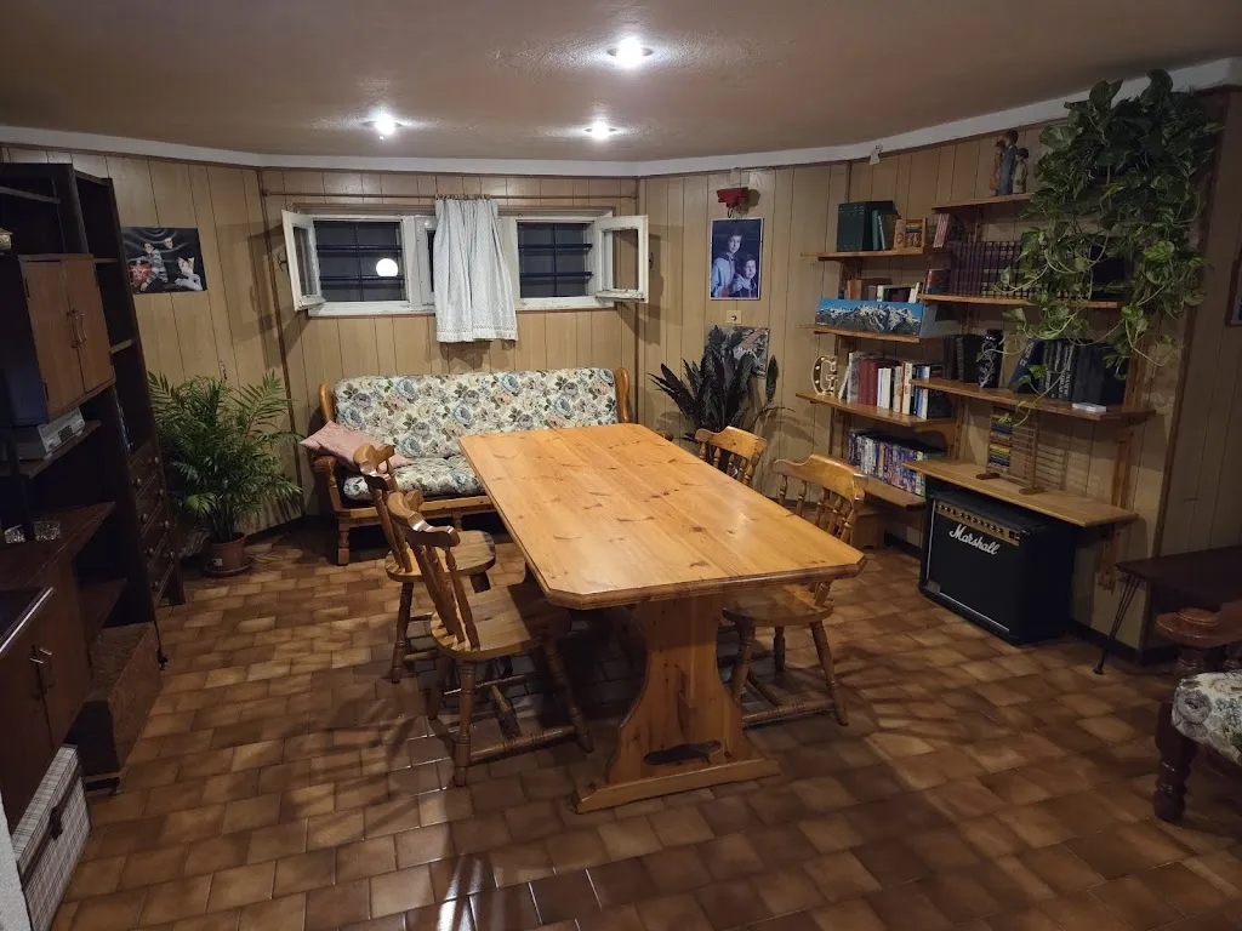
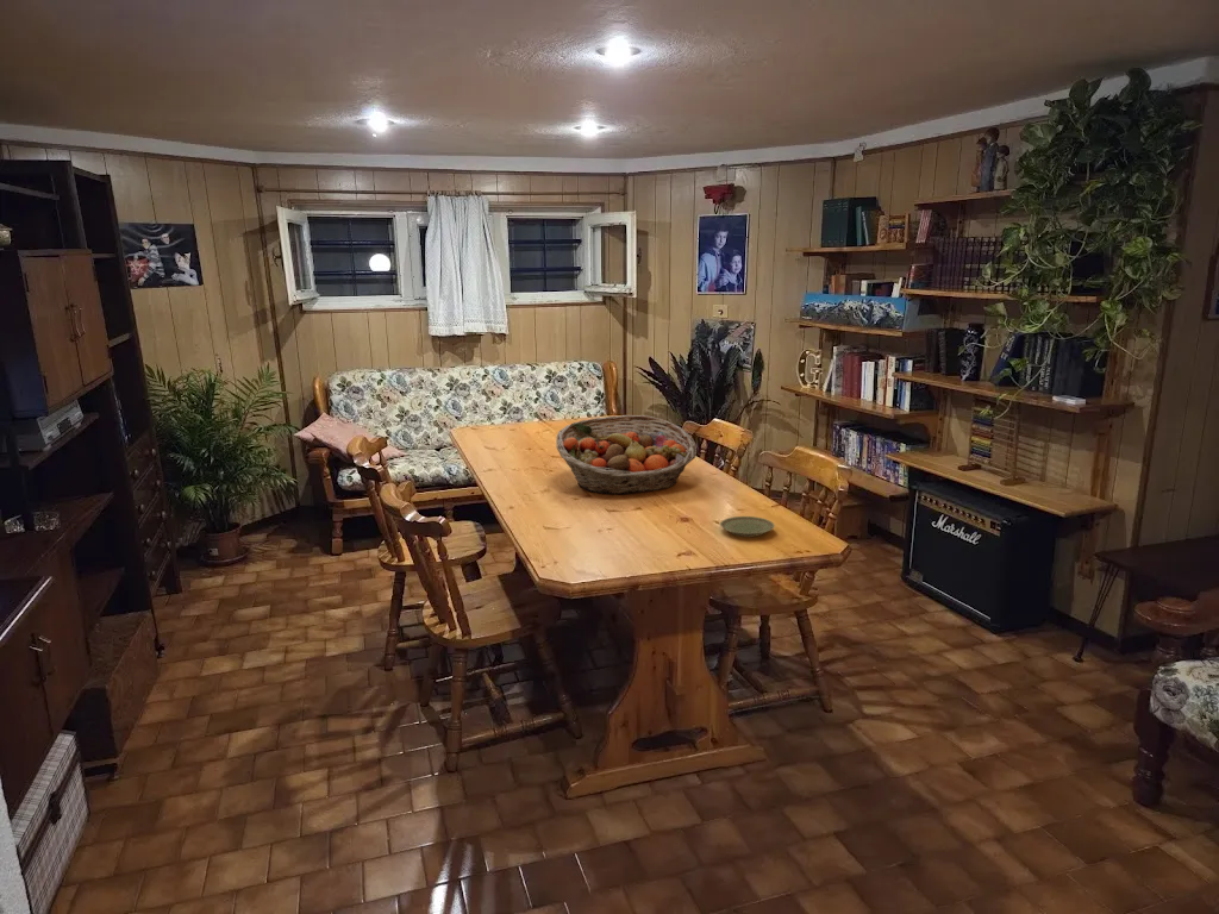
+ fruit basket [555,414,698,495]
+ plate [719,515,776,538]
